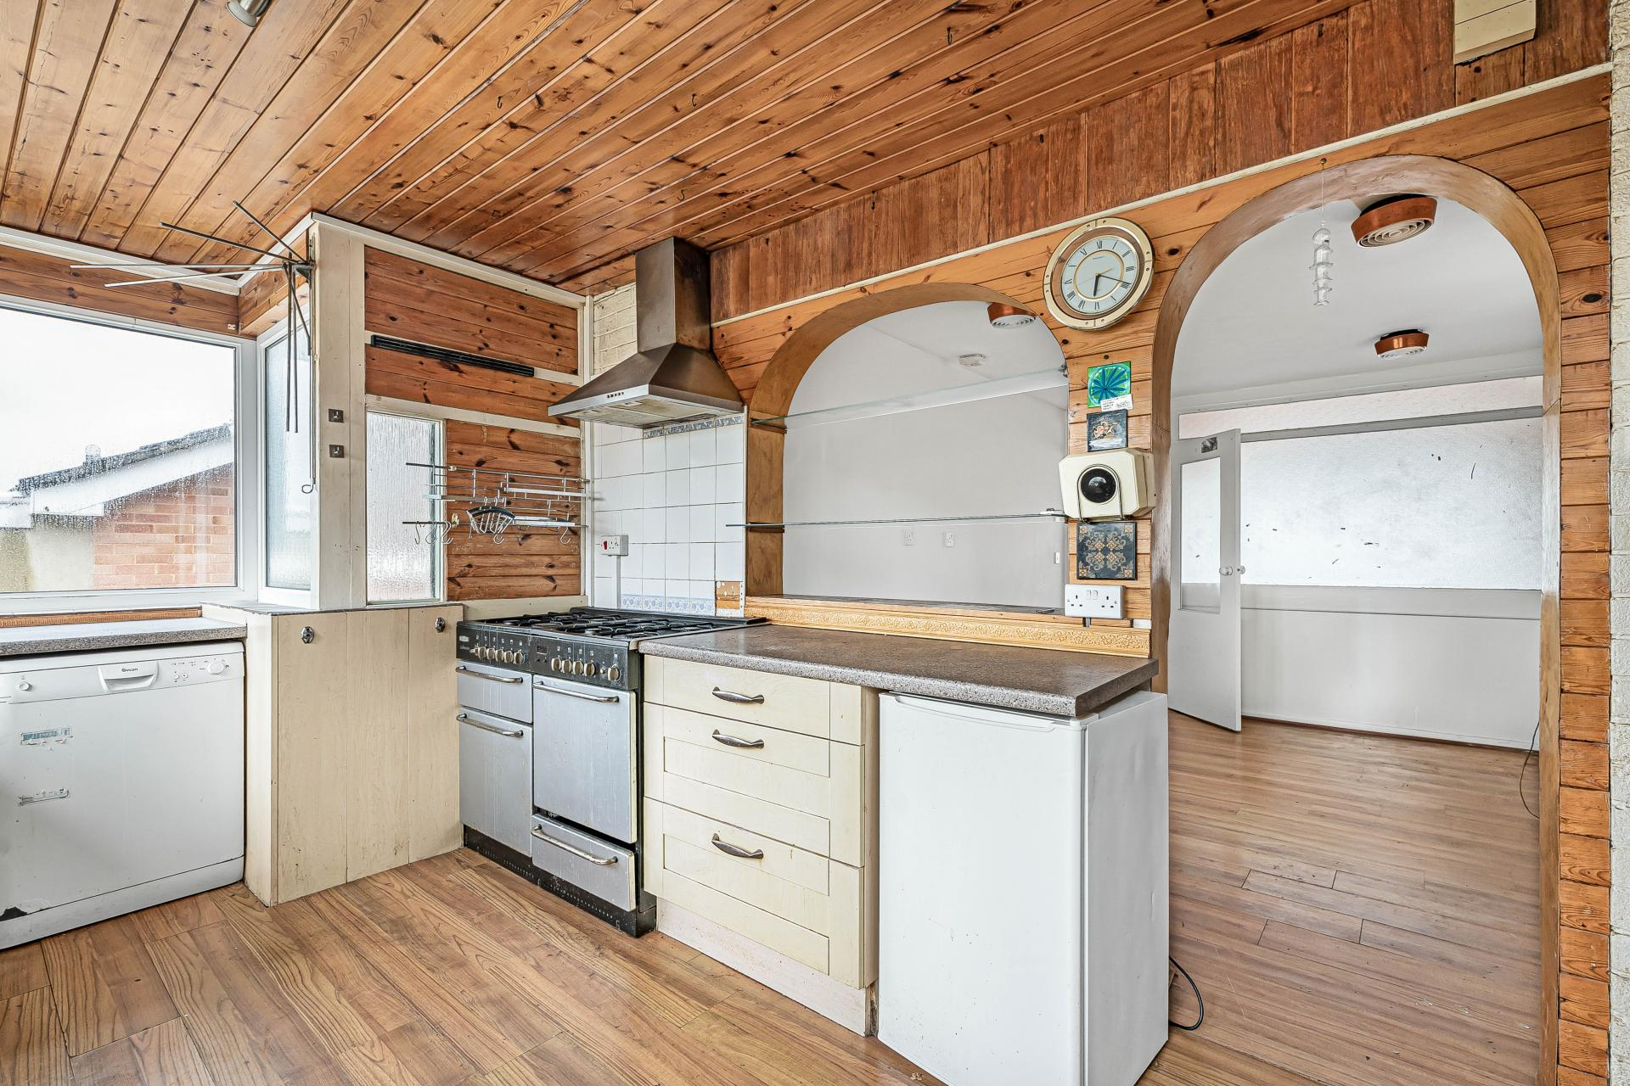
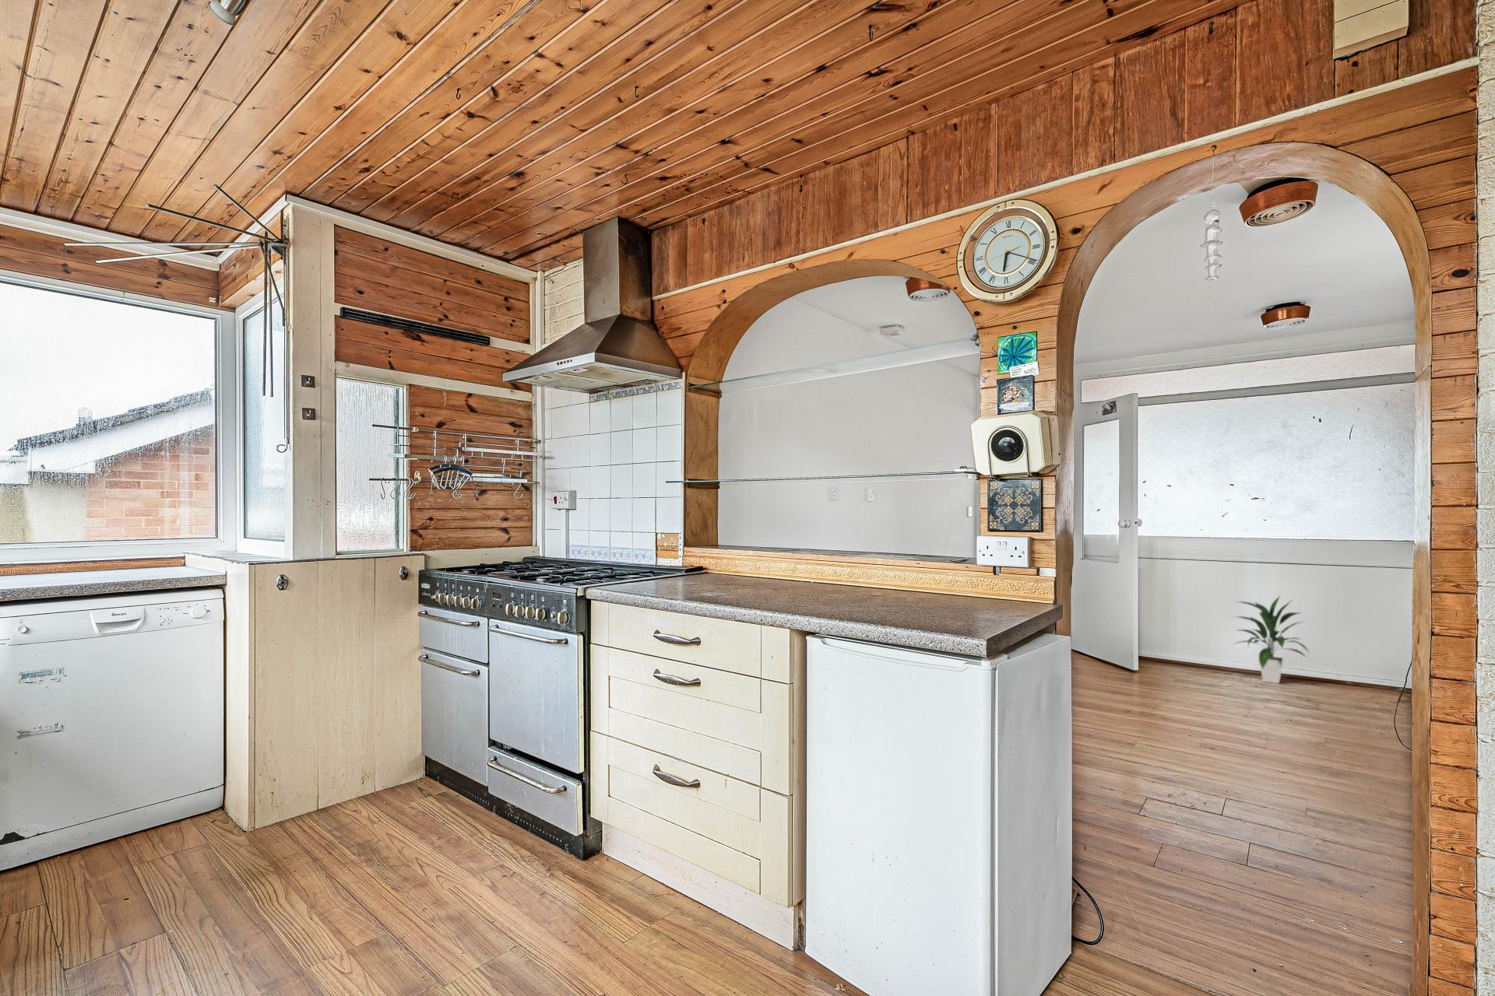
+ indoor plant [1231,595,1311,684]
